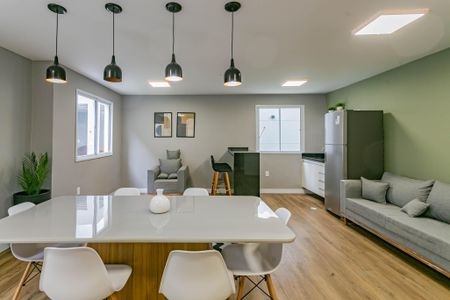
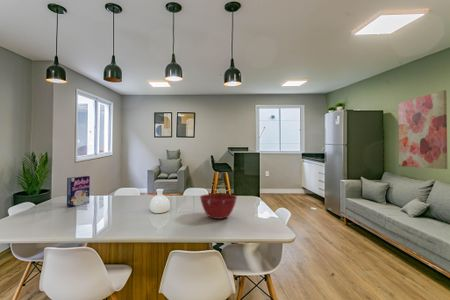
+ mixing bowl [199,193,238,220]
+ wall art [398,89,448,170]
+ cereal box [66,175,91,208]
